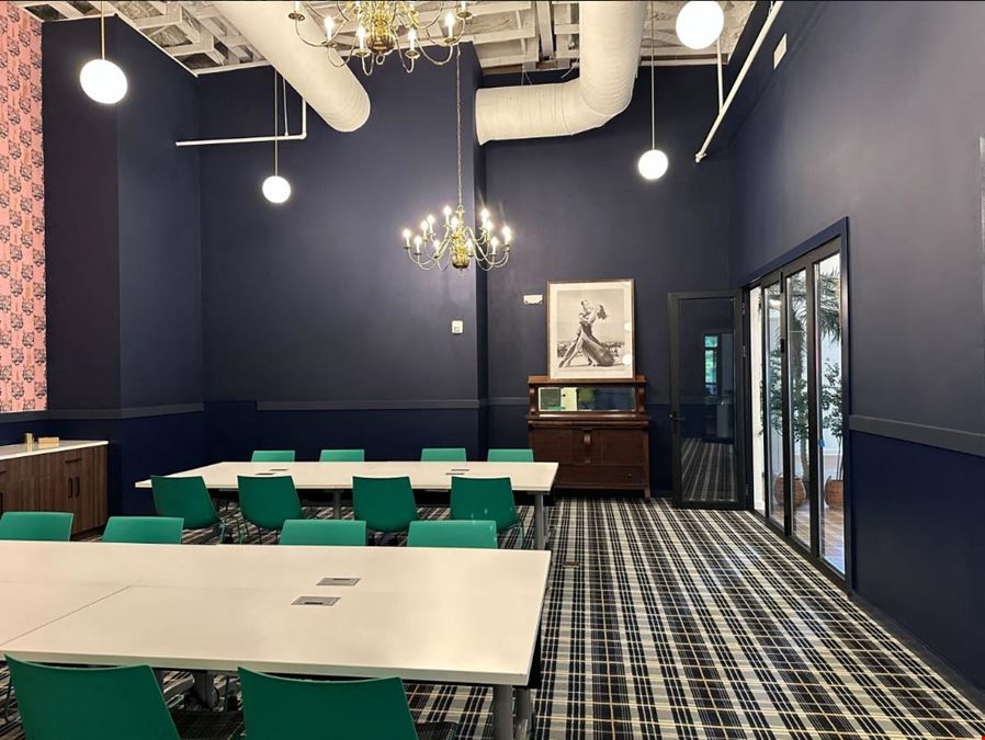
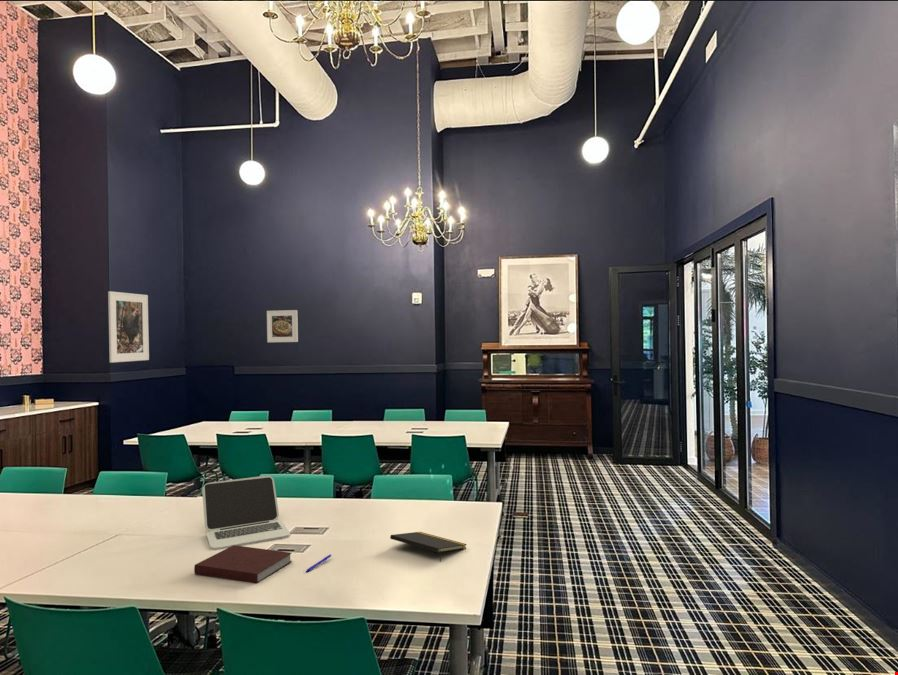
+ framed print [107,290,150,364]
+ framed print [266,309,299,343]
+ notebook [193,545,293,584]
+ laptop [201,475,291,550]
+ notepad [389,531,468,563]
+ pen [305,553,333,573]
